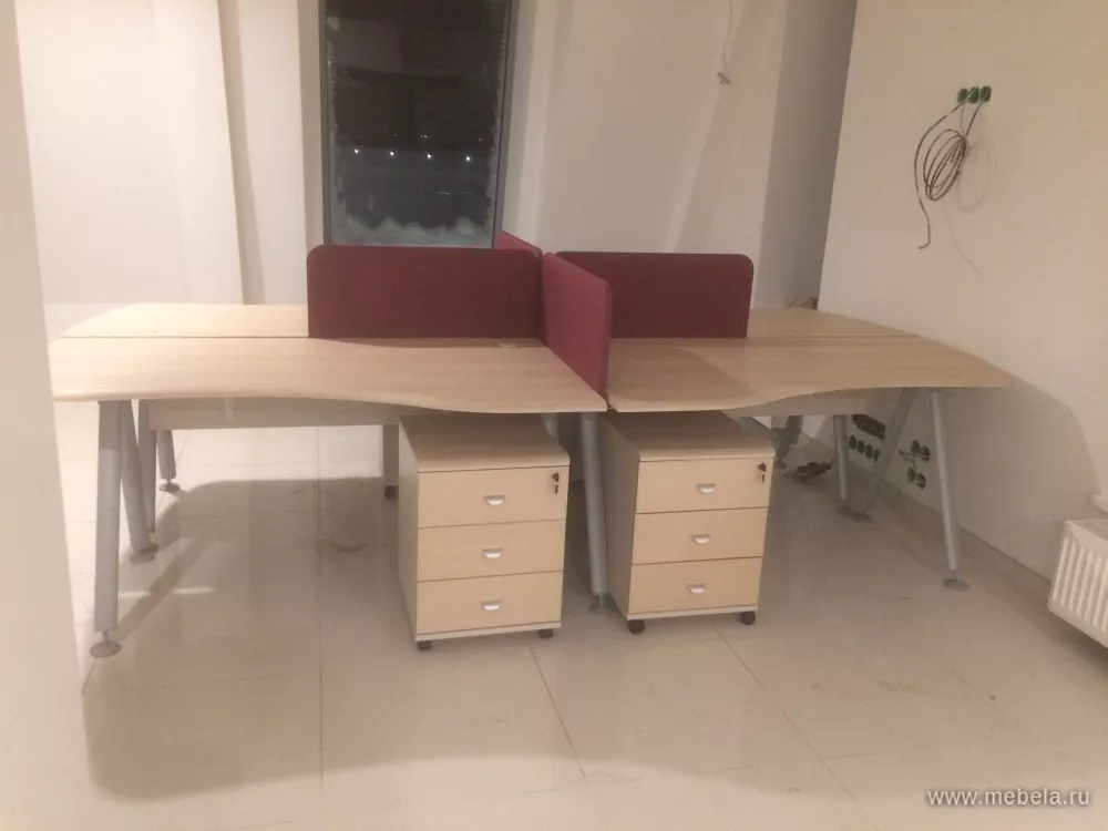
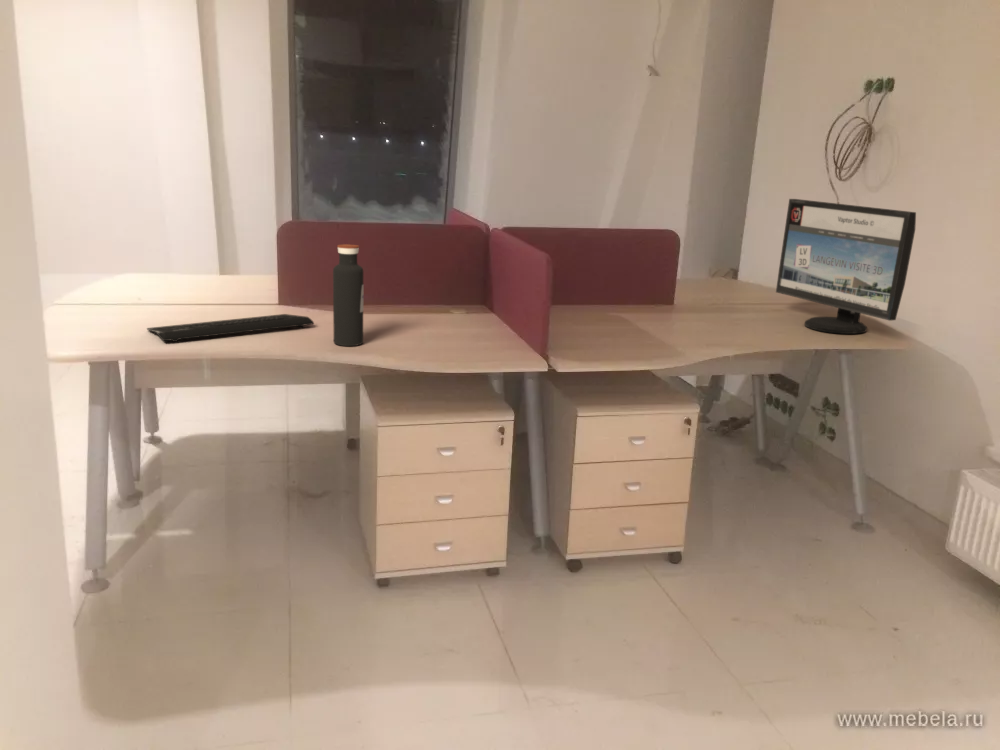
+ keyboard [146,313,315,343]
+ water bottle [332,243,365,347]
+ computer monitor [775,198,917,335]
